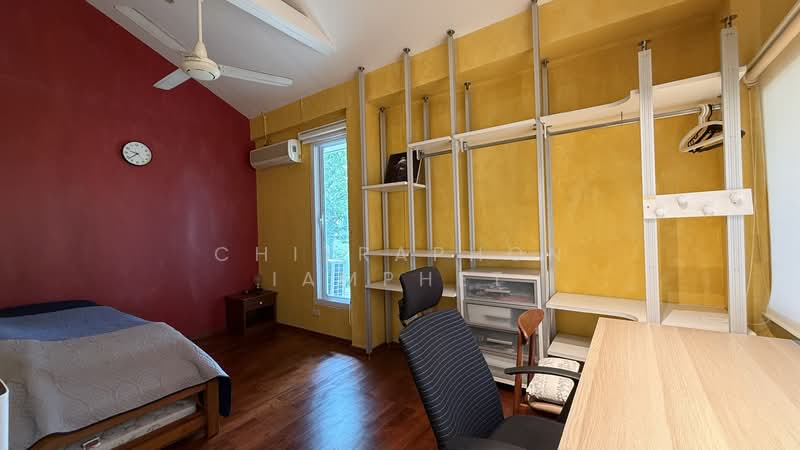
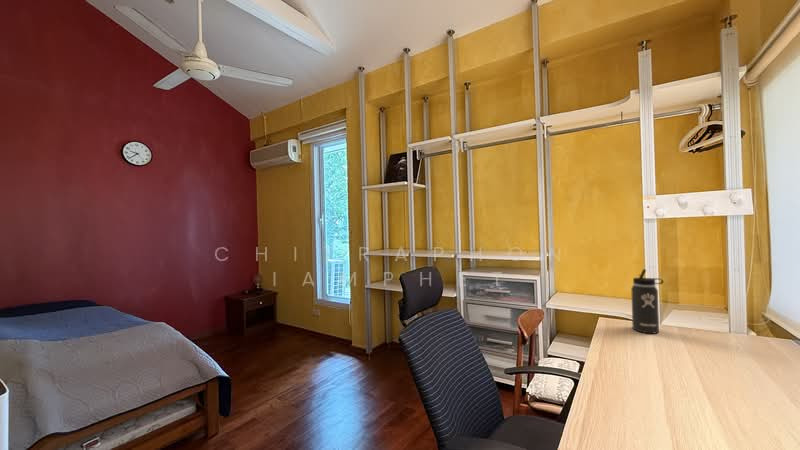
+ thermos bottle [630,268,664,335]
